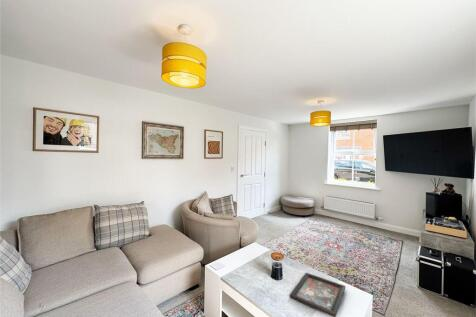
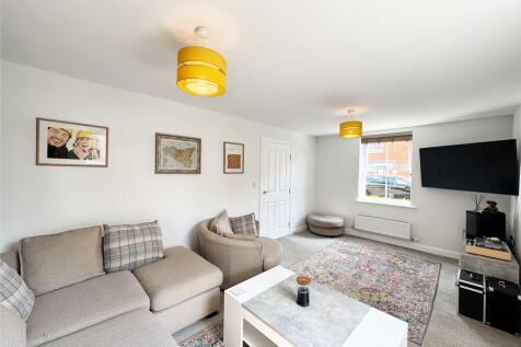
- decorative tray [289,272,347,317]
